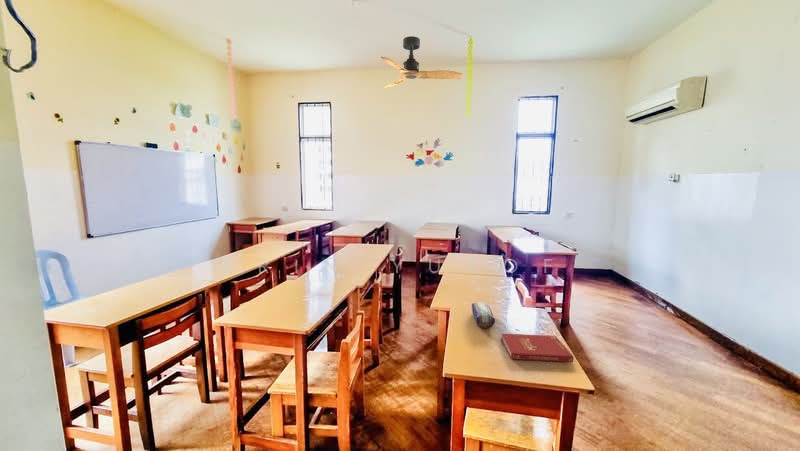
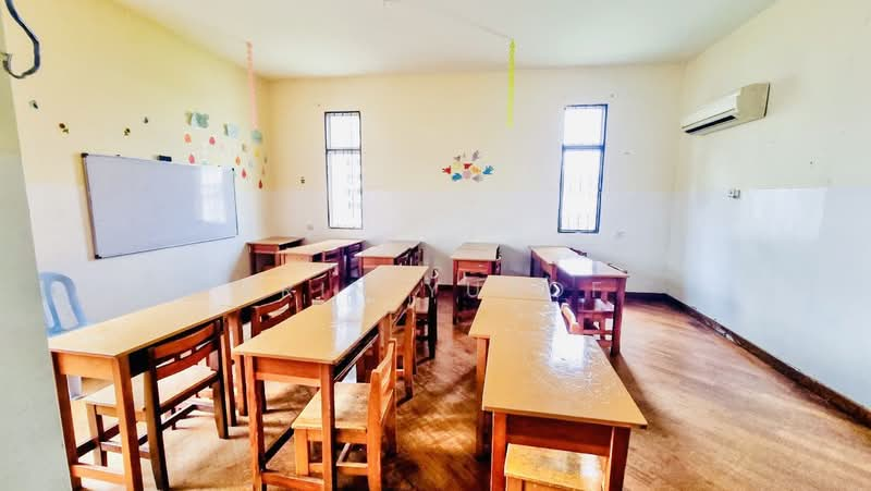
- pencil case [471,301,496,330]
- ceiling fan [380,35,463,89]
- book [500,333,575,363]
